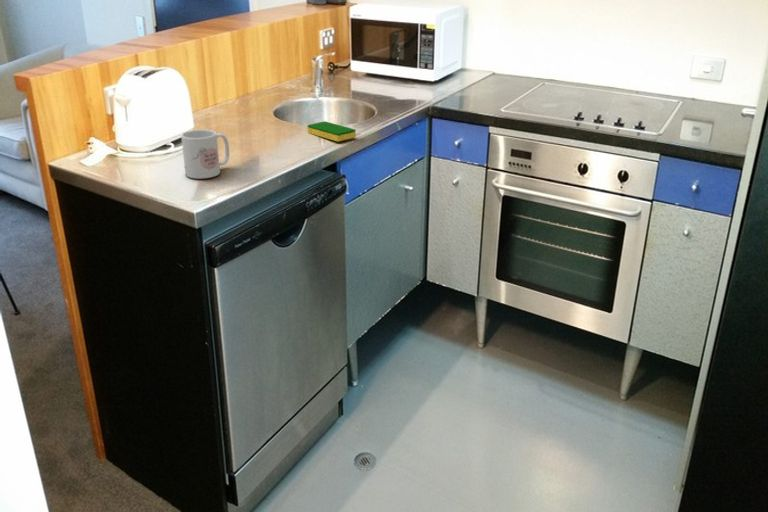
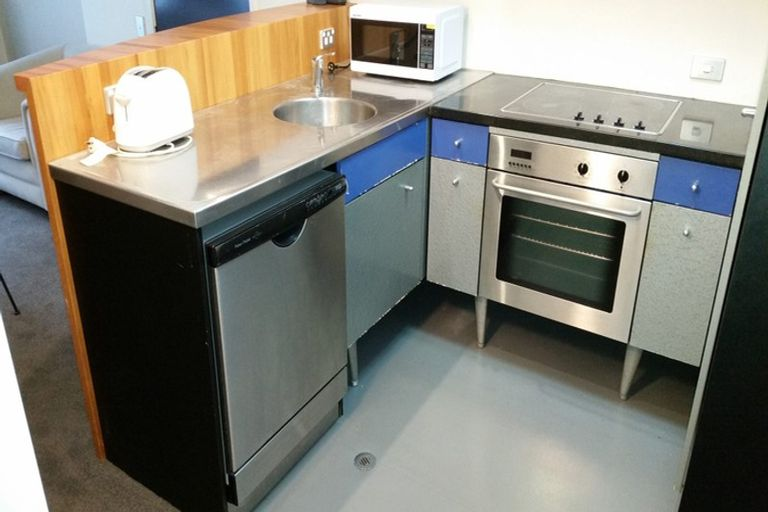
- mug [180,129,230,180]
- dish sponge [306,120,357,143]
